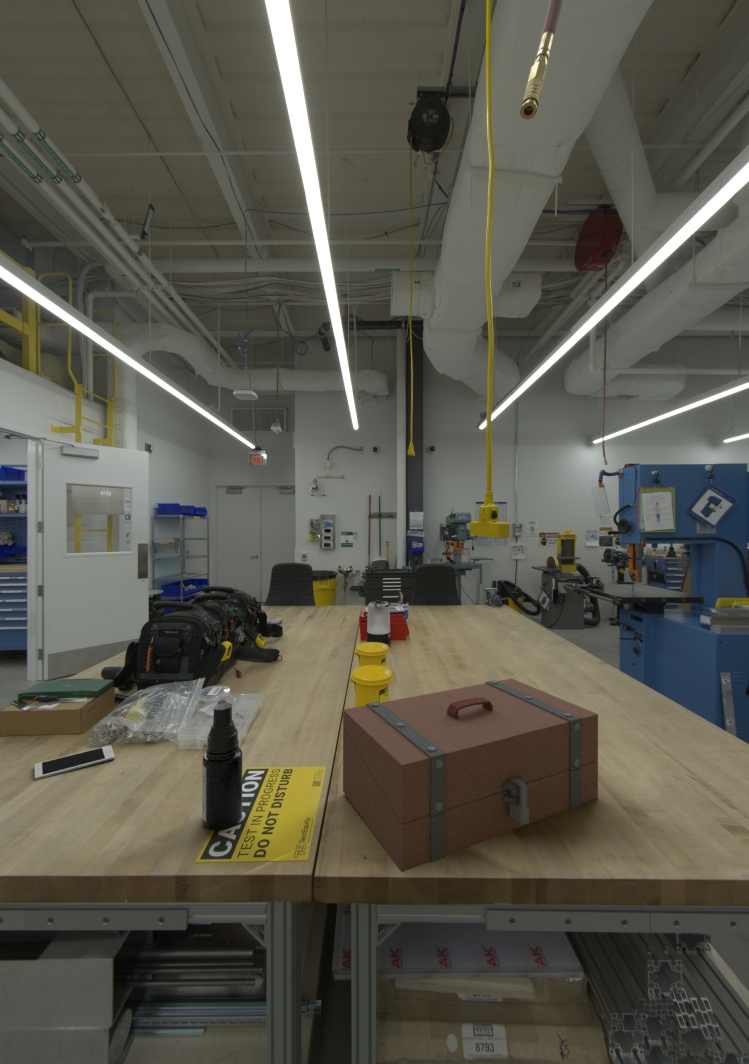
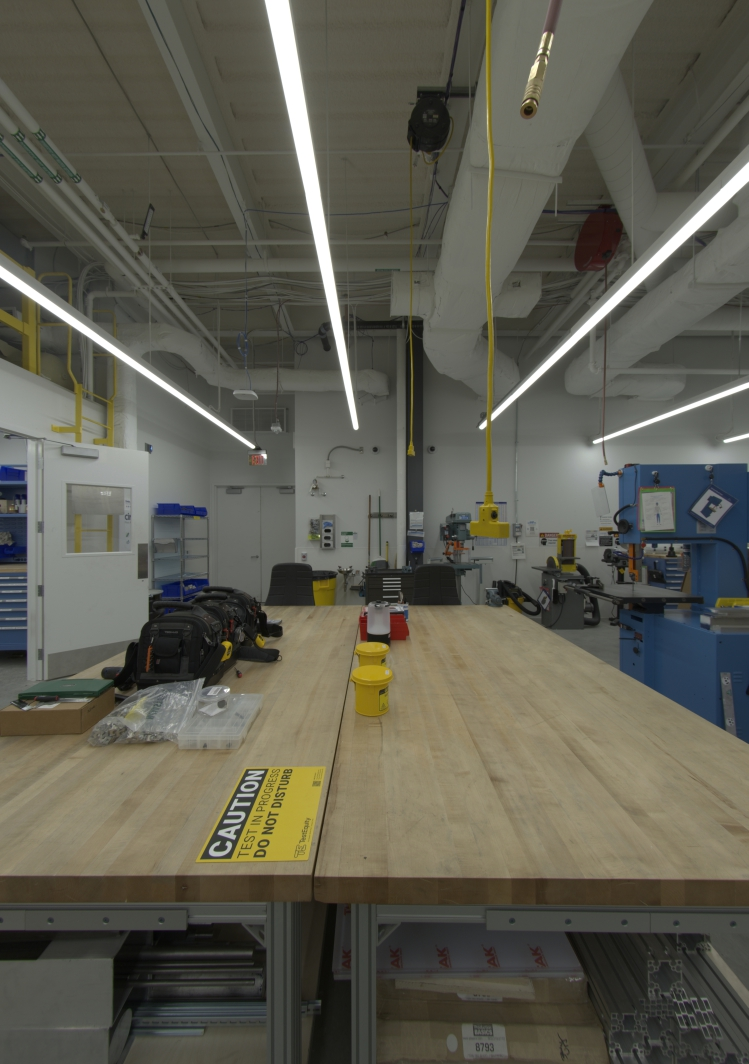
- spray bottle [201,702,243,831]
- toolbox [342,678,599,873]
- cell phone [34,744,116,781]
